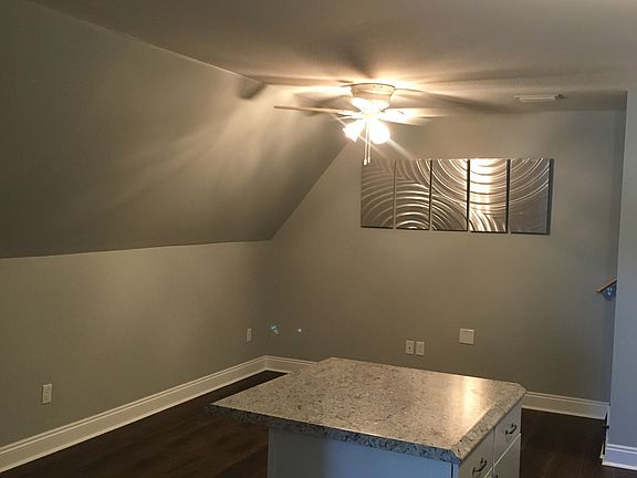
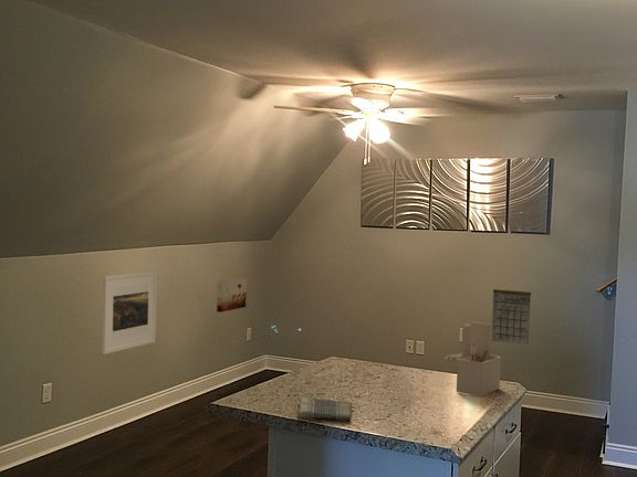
+ wall art [216,277,248,314]
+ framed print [101,271,158,356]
+ utensil holder [443,320,502,398]
+ dish towel [297,396,353,422]
+ calendar [491,278,532,346]
